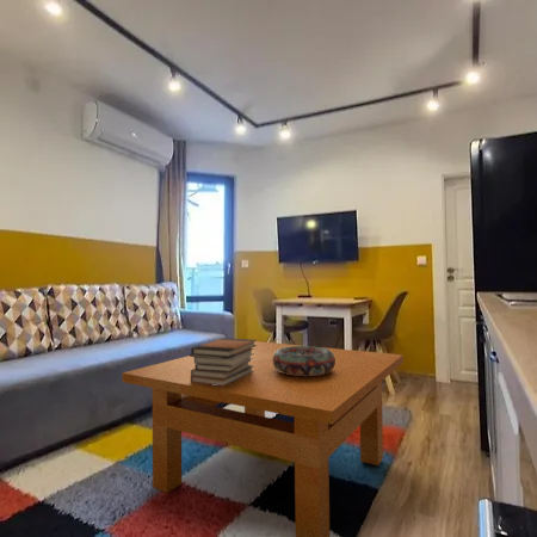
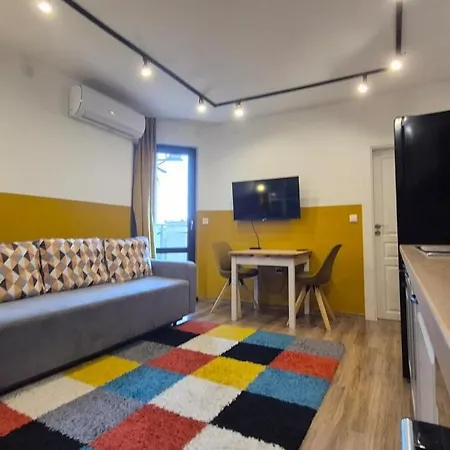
- decorative bowl [273,345,335,376]
- table [122,340,405,537]
- book stack [189,337,258,387]
